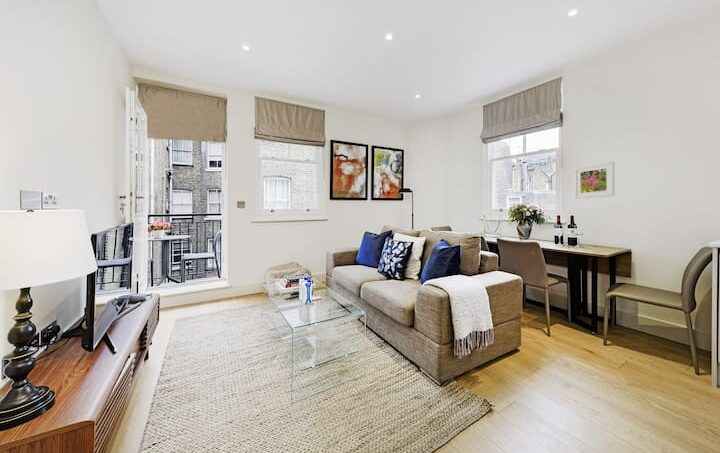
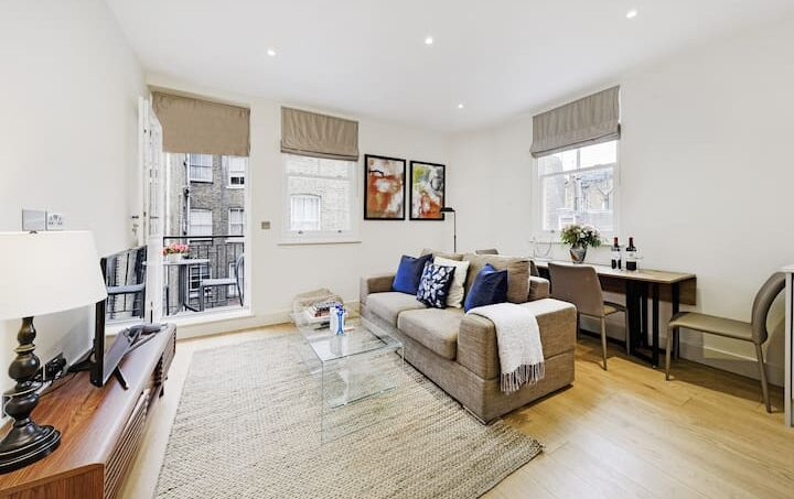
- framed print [573,161,616,200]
